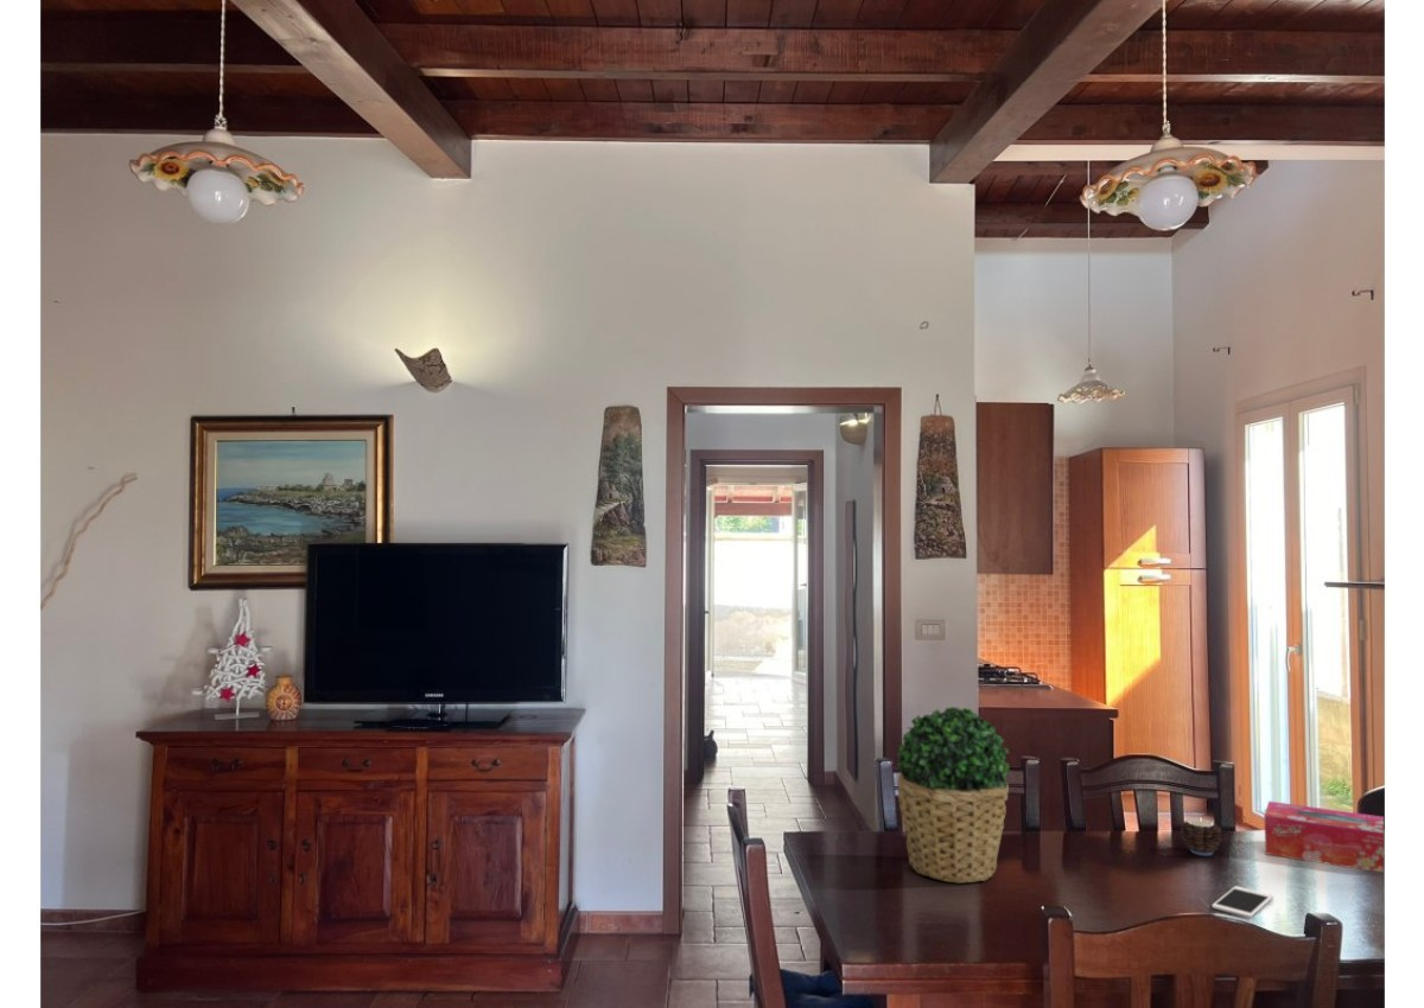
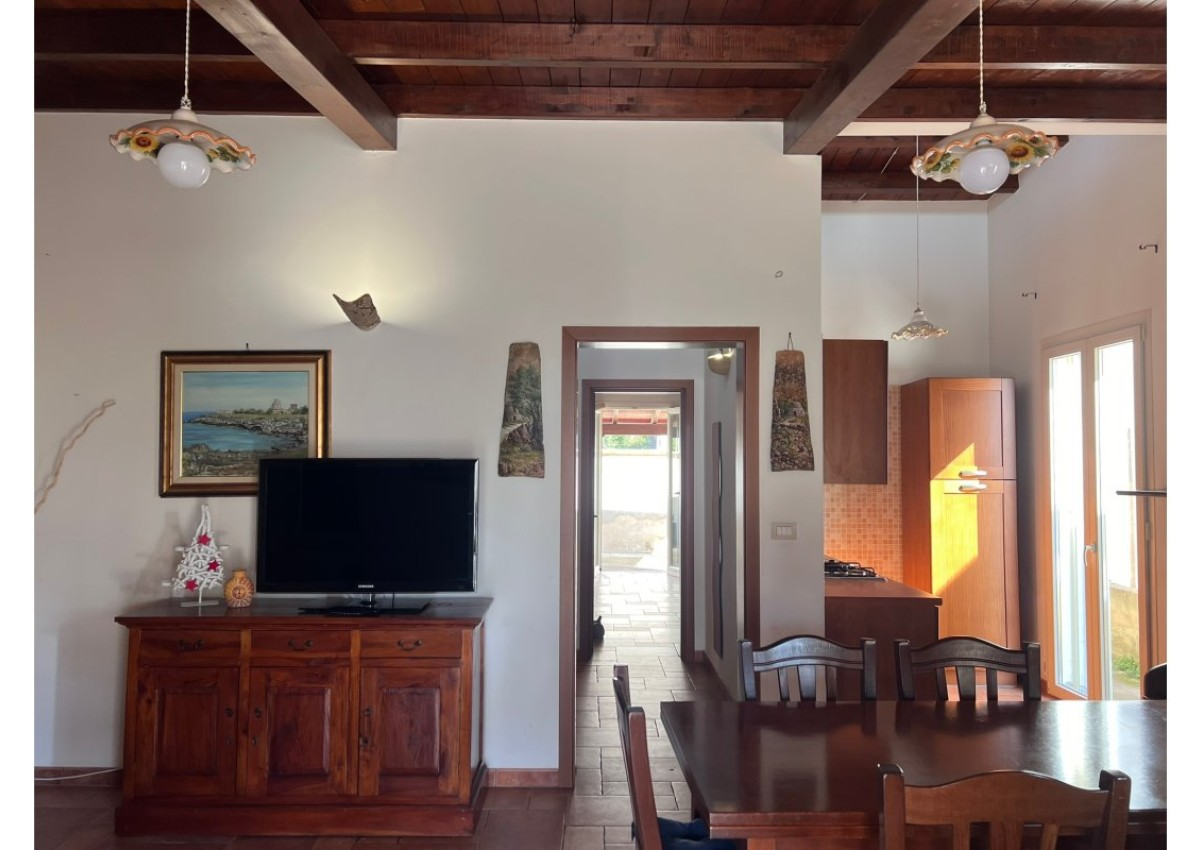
- cell phone [1210,885,1274,919]
- potted plant [896,706,1011,885]
- tissue box [1263,800,1385,873]
- candle [1180,818,1222,856]
